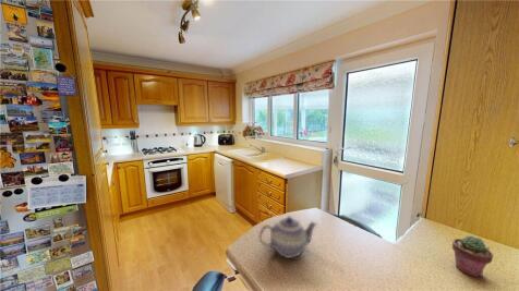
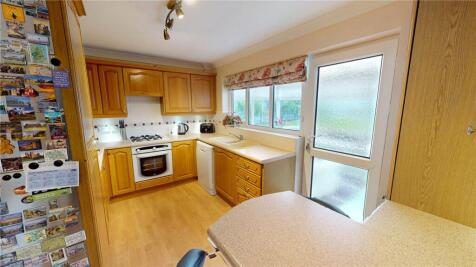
- teapot [257,216,318,259]
- potted succulent [451,235,494,278]
